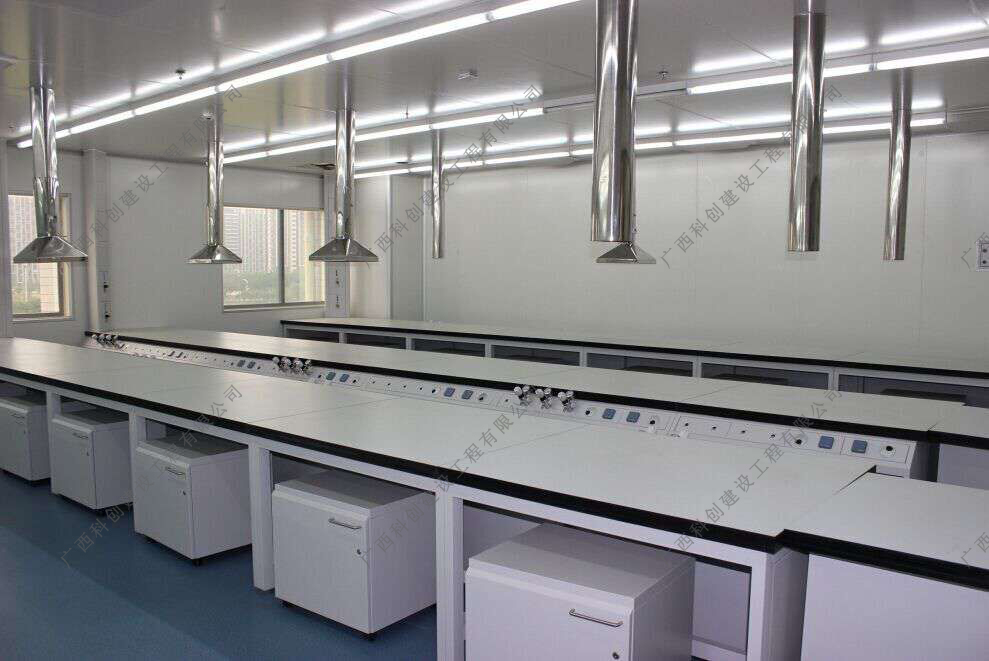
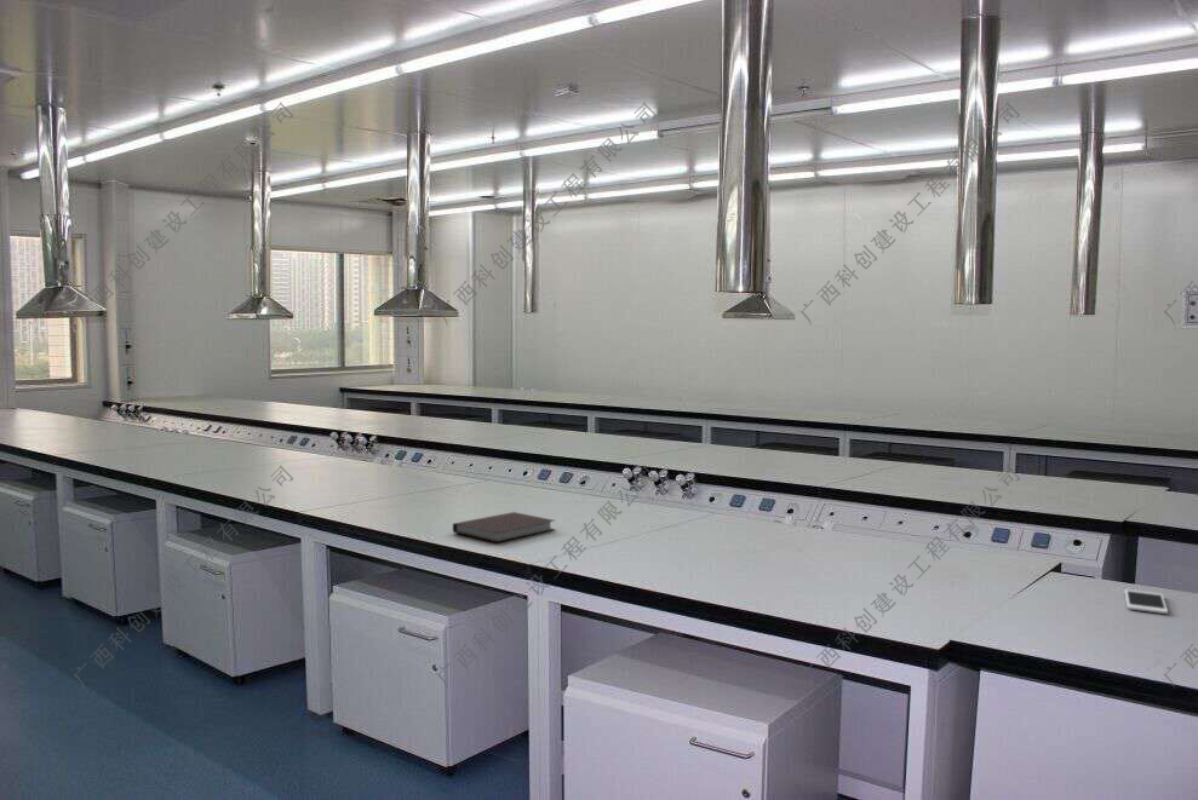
+ cell phone [1124,588,1169,615]
+ notebook [452,511,557,543]
